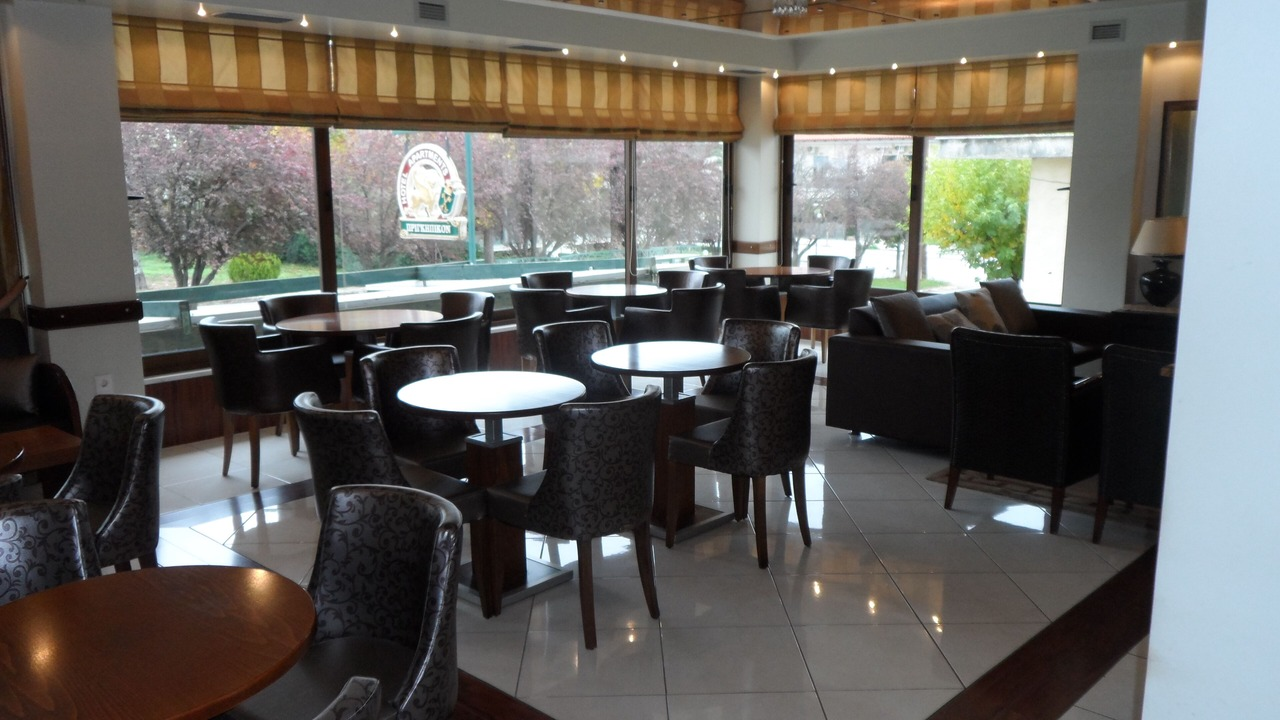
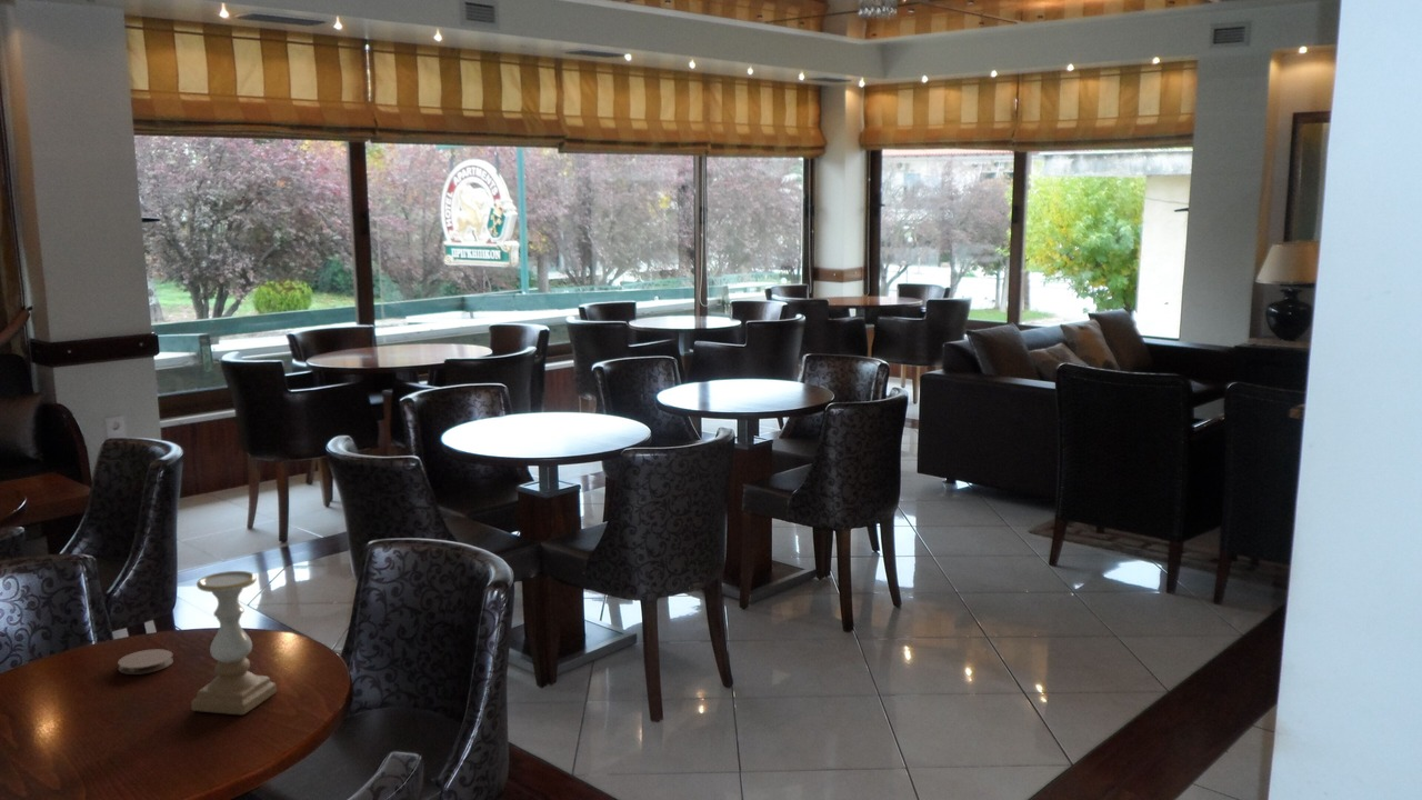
+ coaster [117,648,174,676]
+ candle holder [190,570,278,716]
